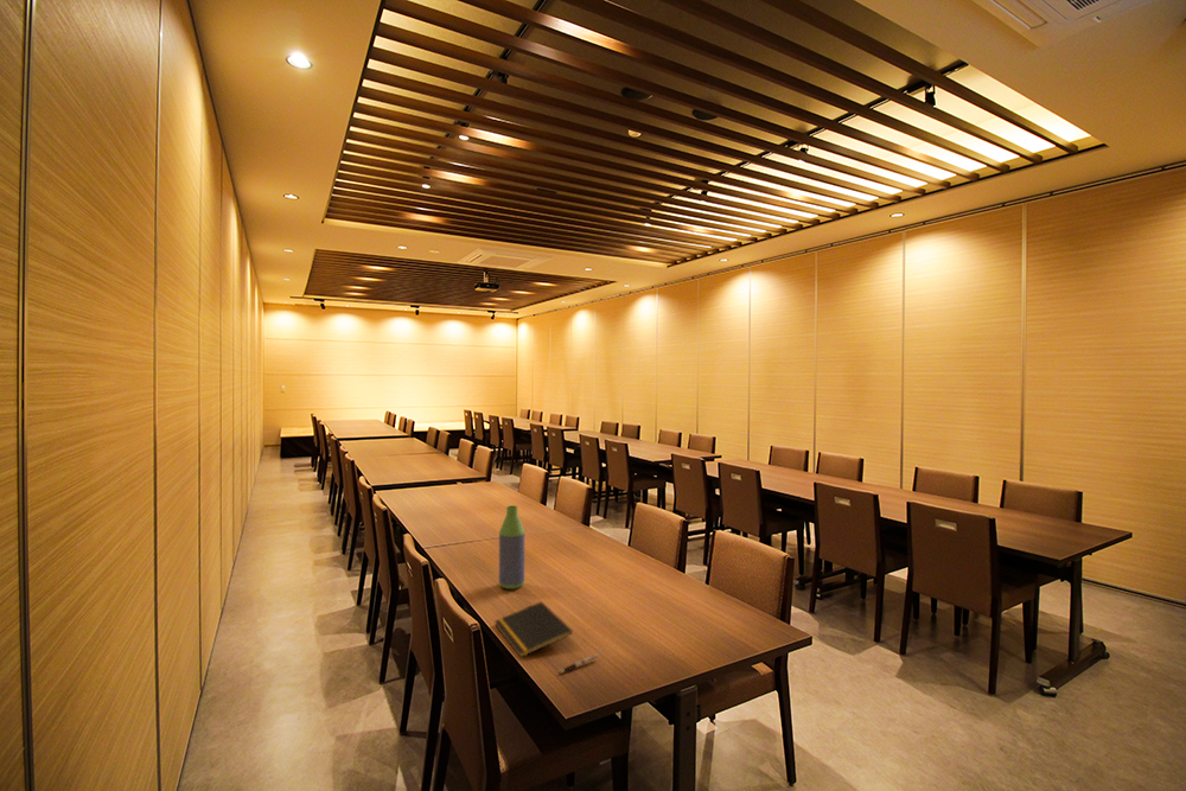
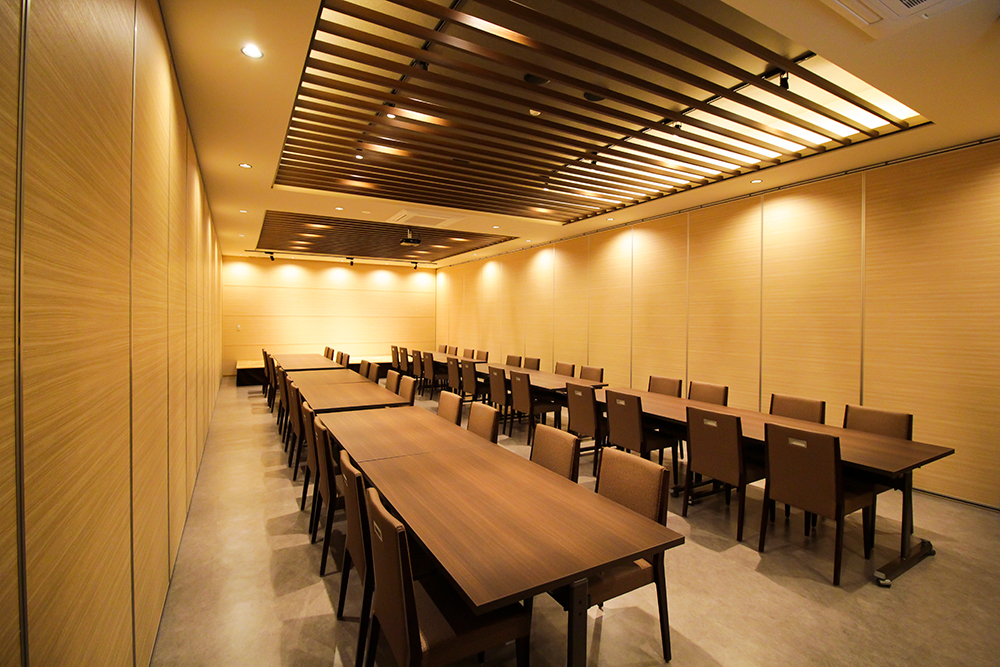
- notepad [493,600,574,658]
- pen [557,652,601,674]
- bottle [498,504,525,591]
